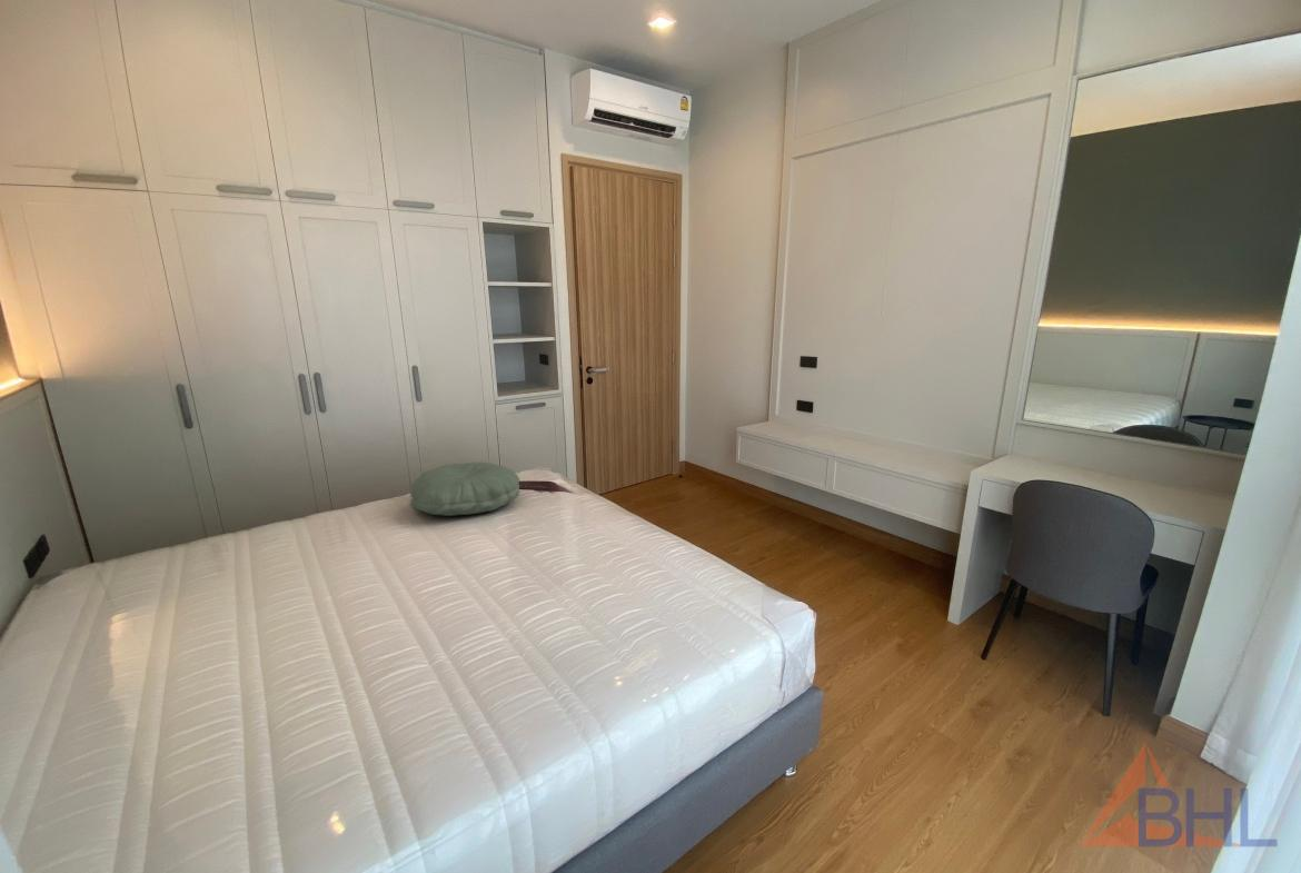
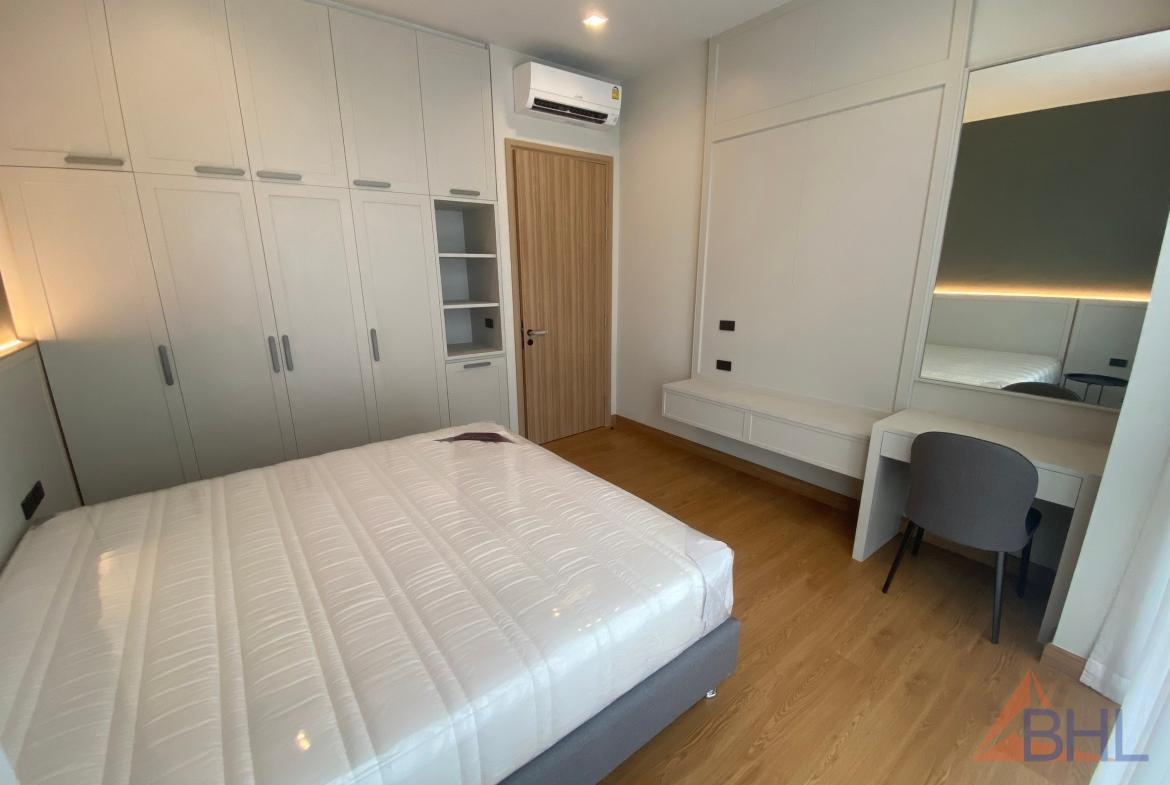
- pillow [409,462,520,517]
